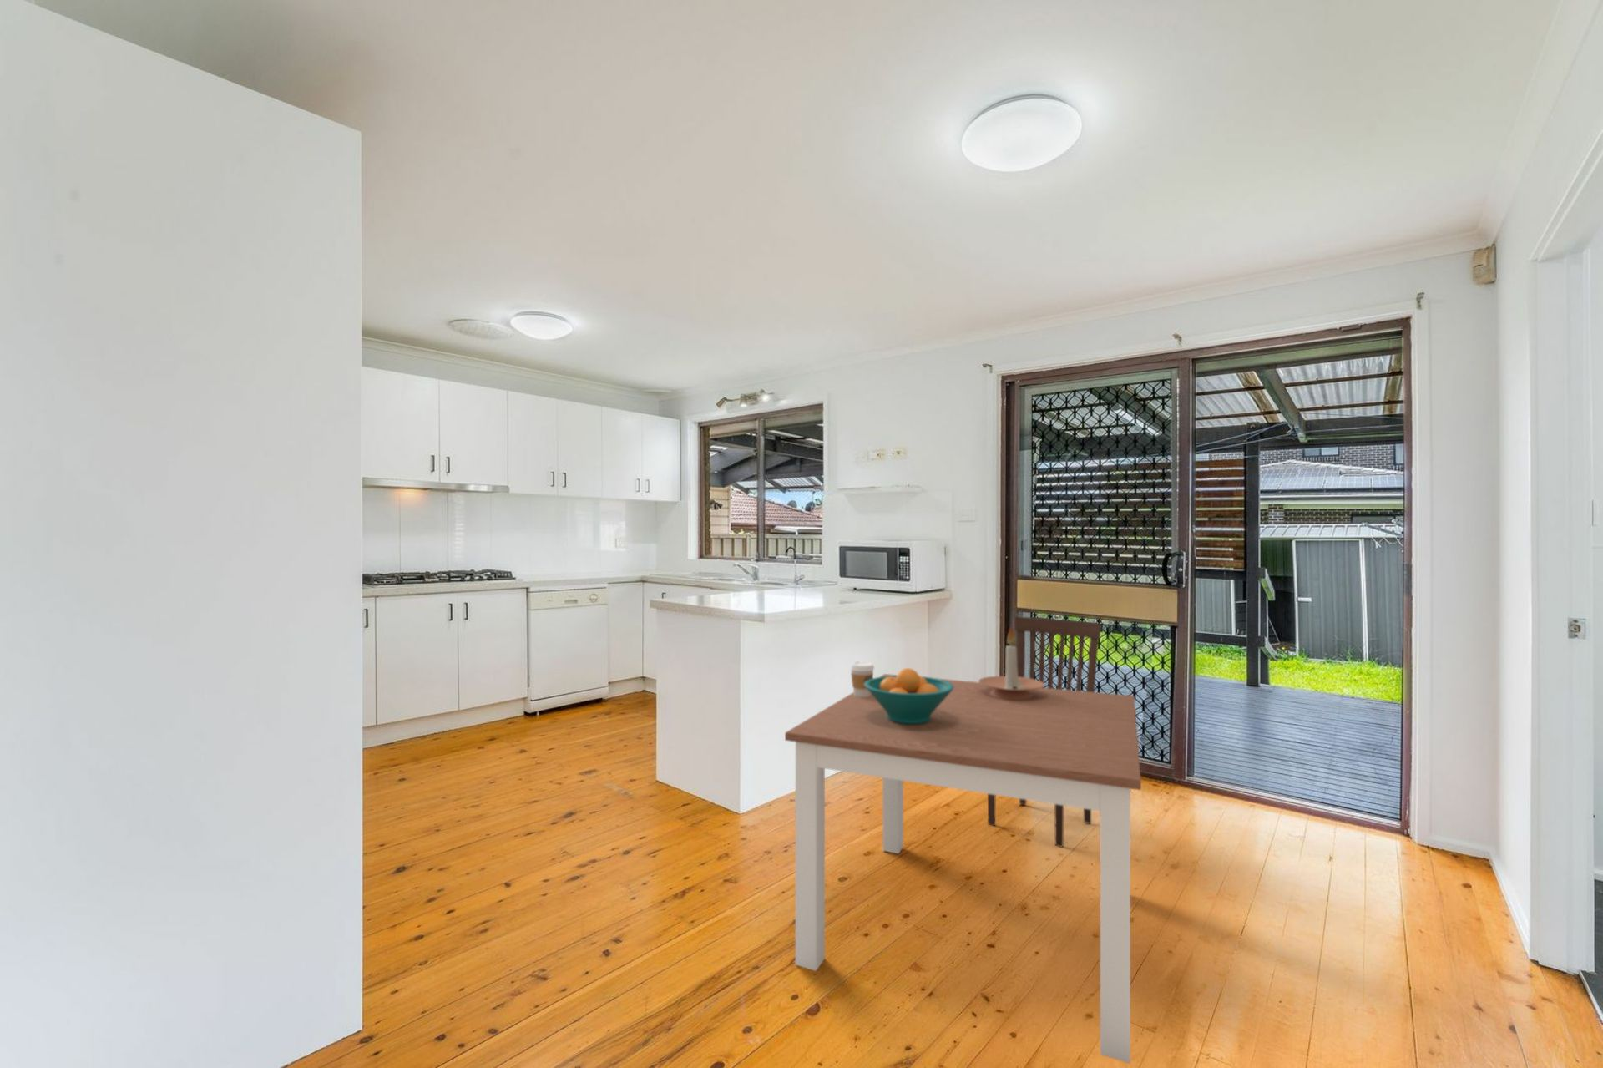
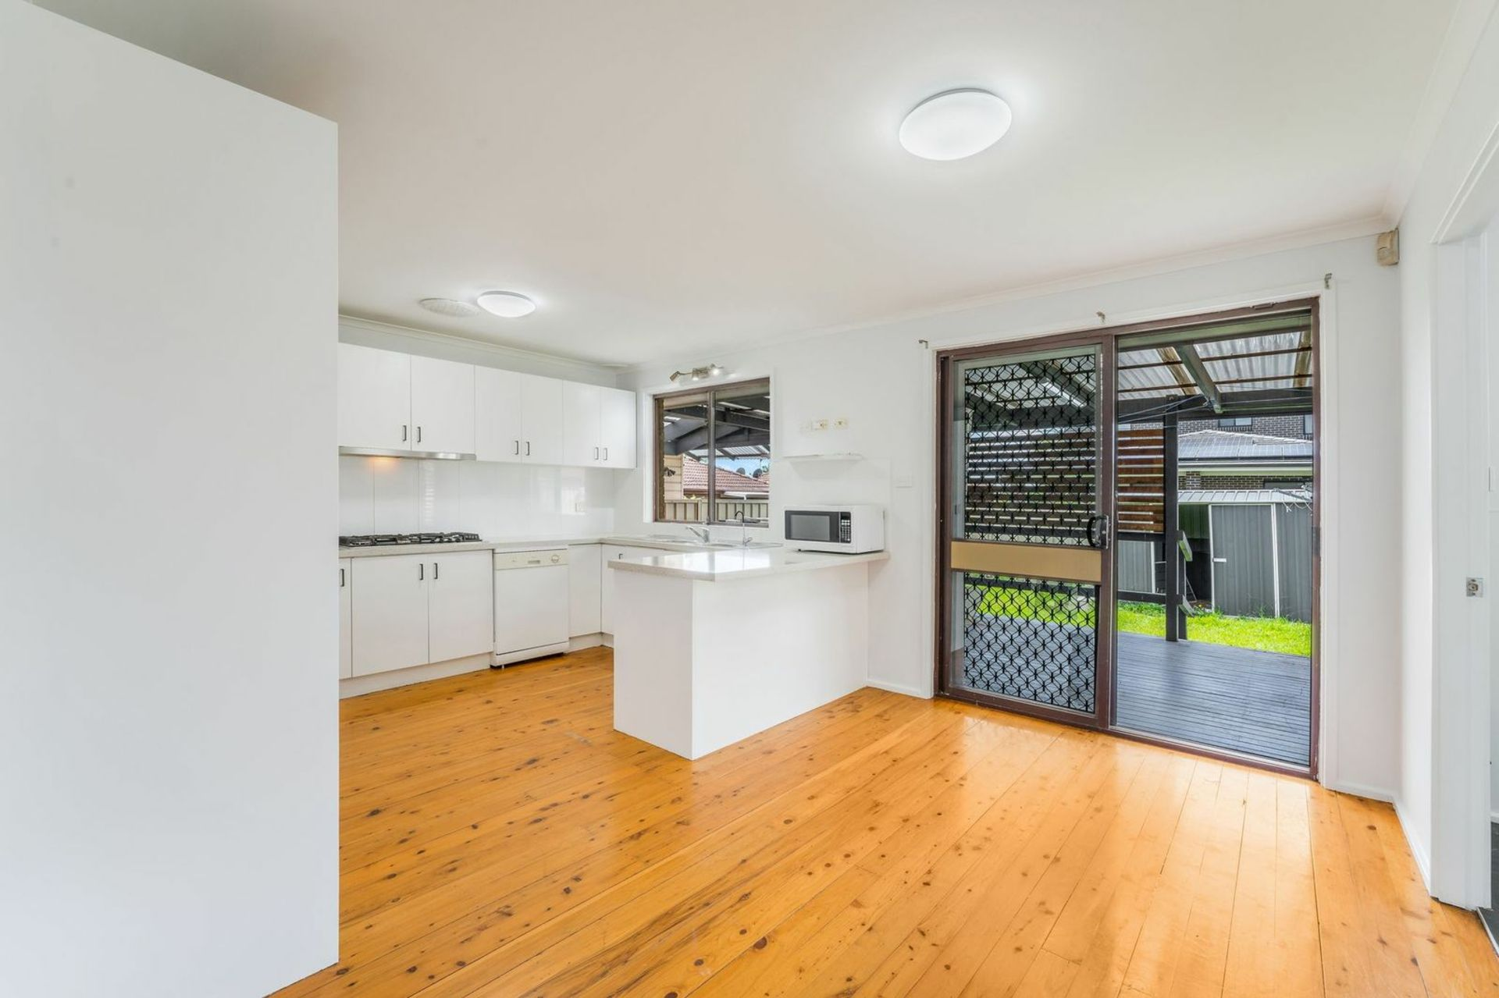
- dining chair [987,615,1102,849]
- dining table [784,673,1142,1063]
- fruit bowl [865,668,955,724]
- candle holder [977,626,1045,698]
- coffee cup [849,660,875,697]
